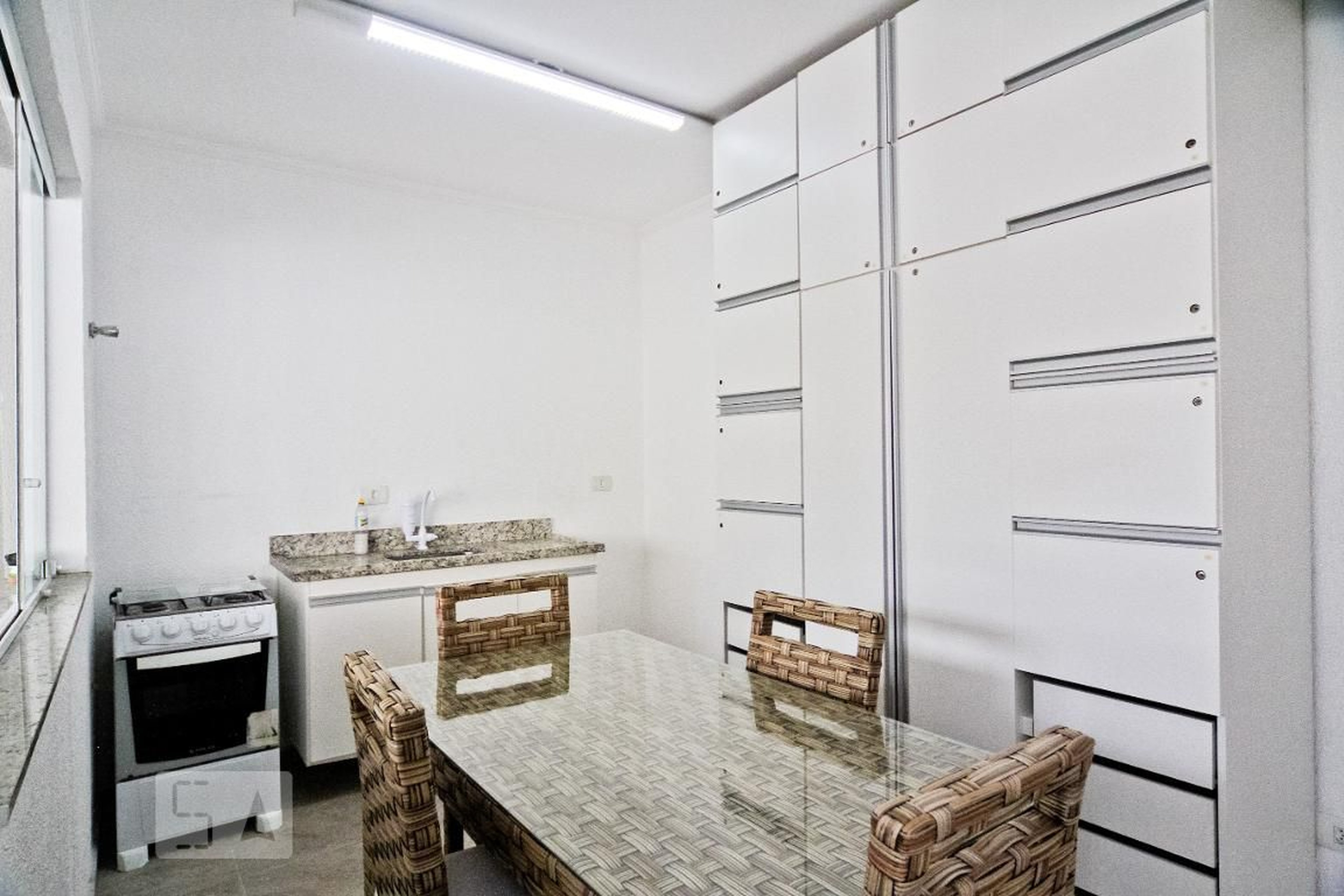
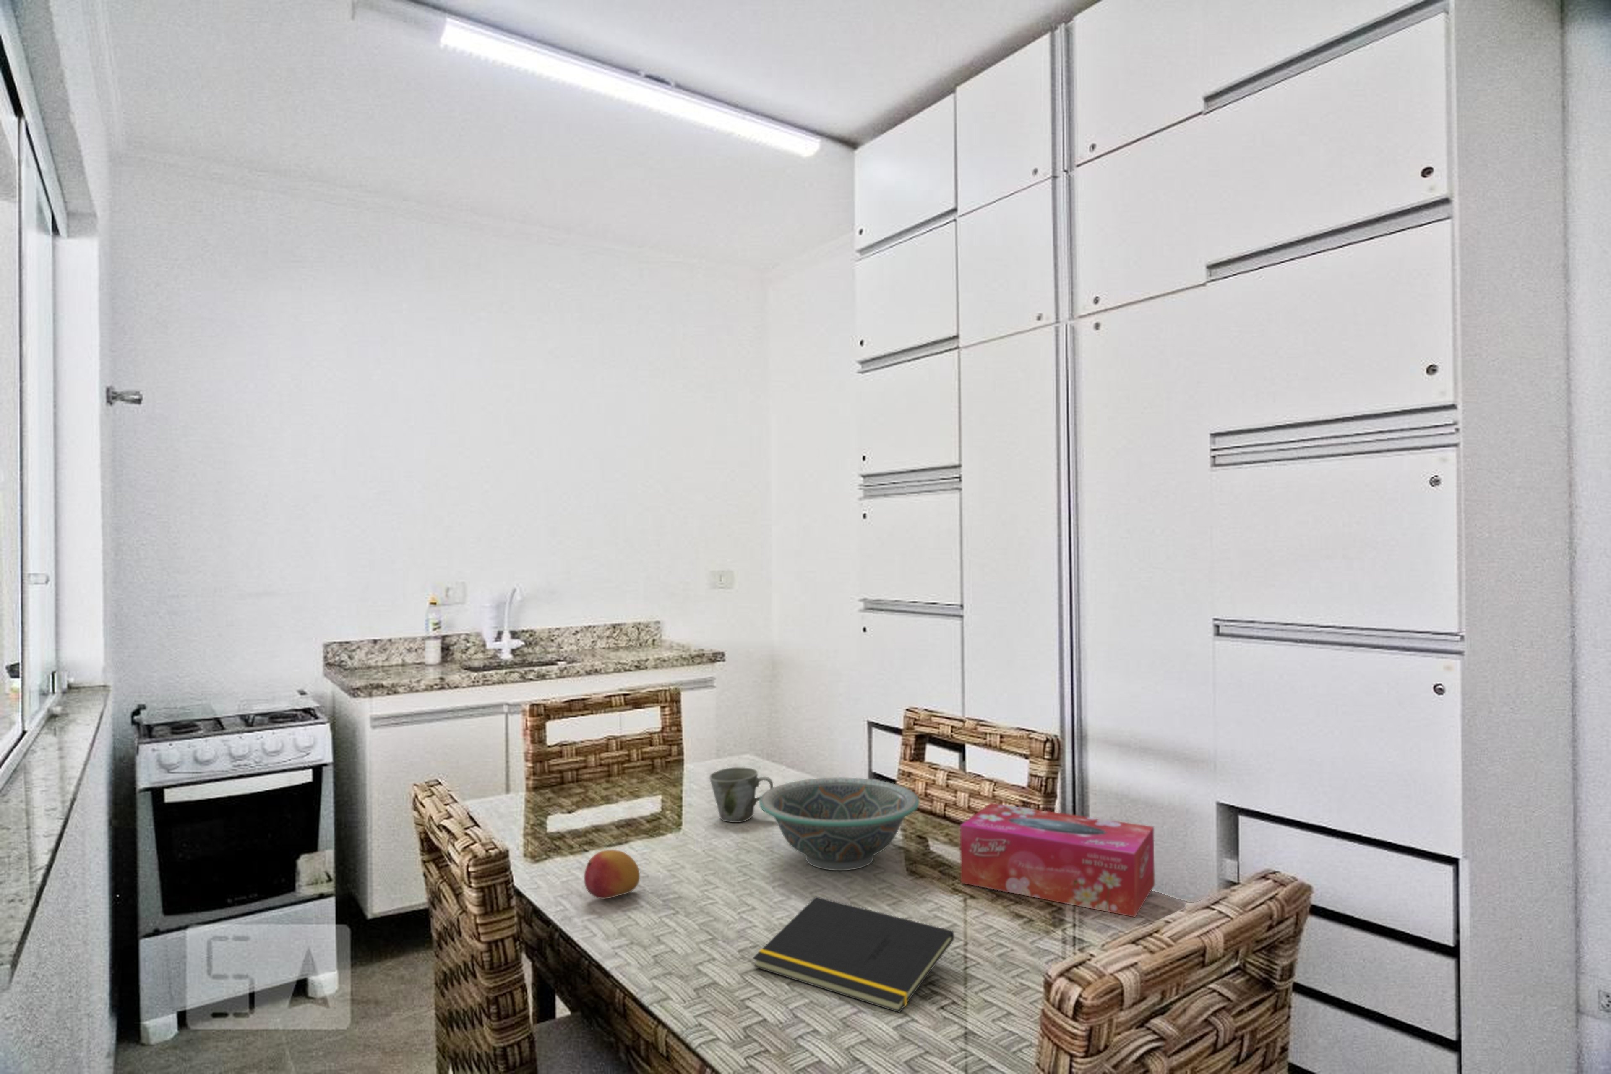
+ mug [708,767,773,822]
+ notepad [753,897,954,1013]
+ decorative bowl [759,777,919,871]
+ tissue box [960,803,1156,917]
+ fruit [584,850,640,899]
